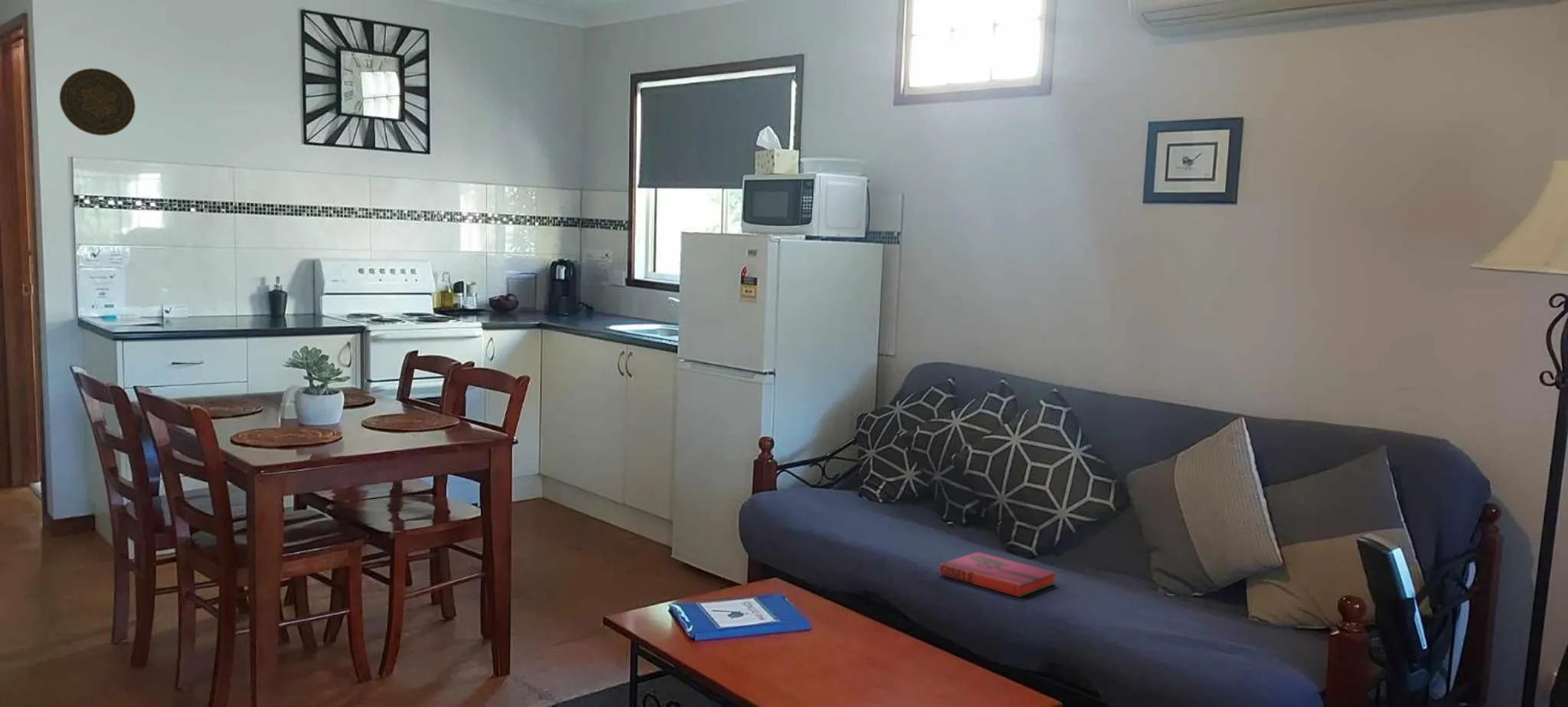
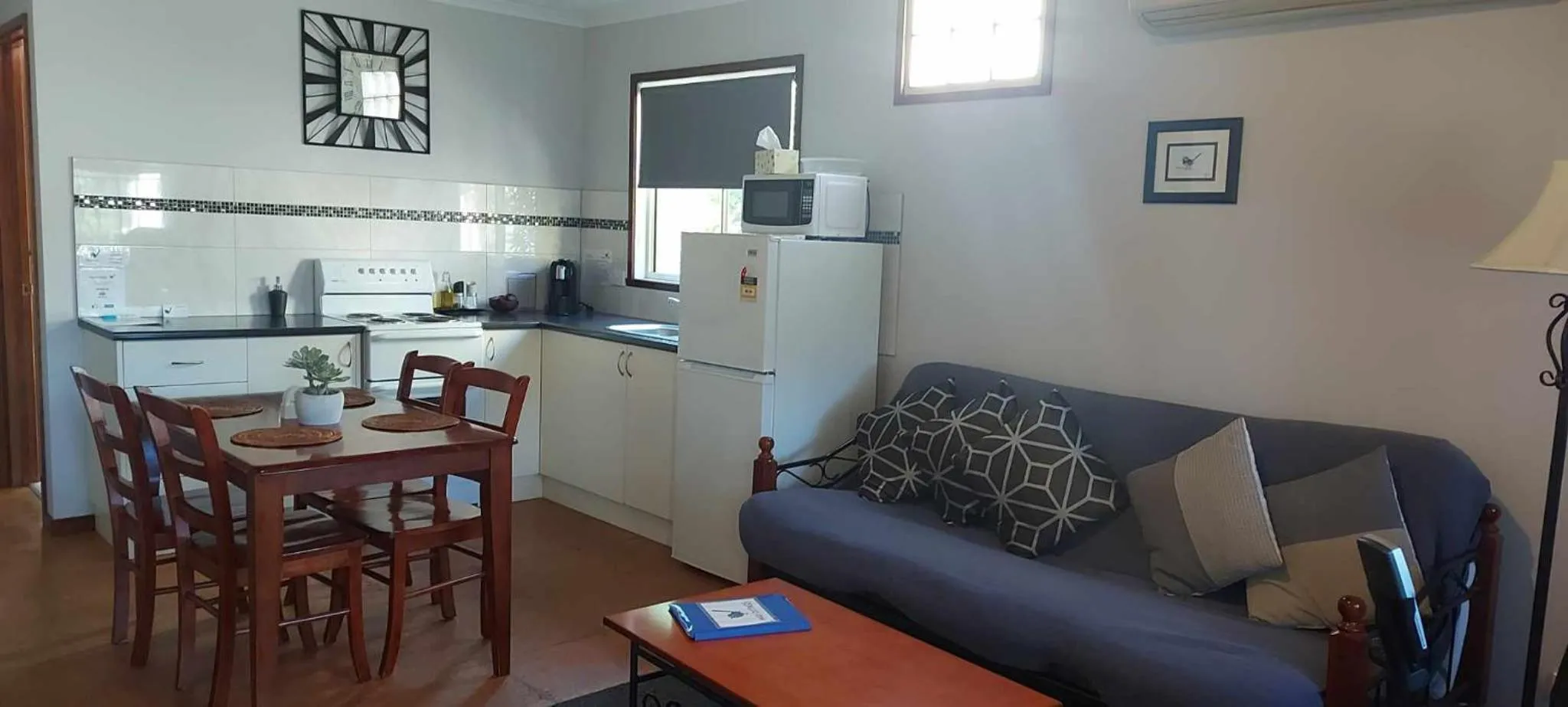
- hardback book [939,552,1057,598]
- decorative plate [59,67,136,136]
